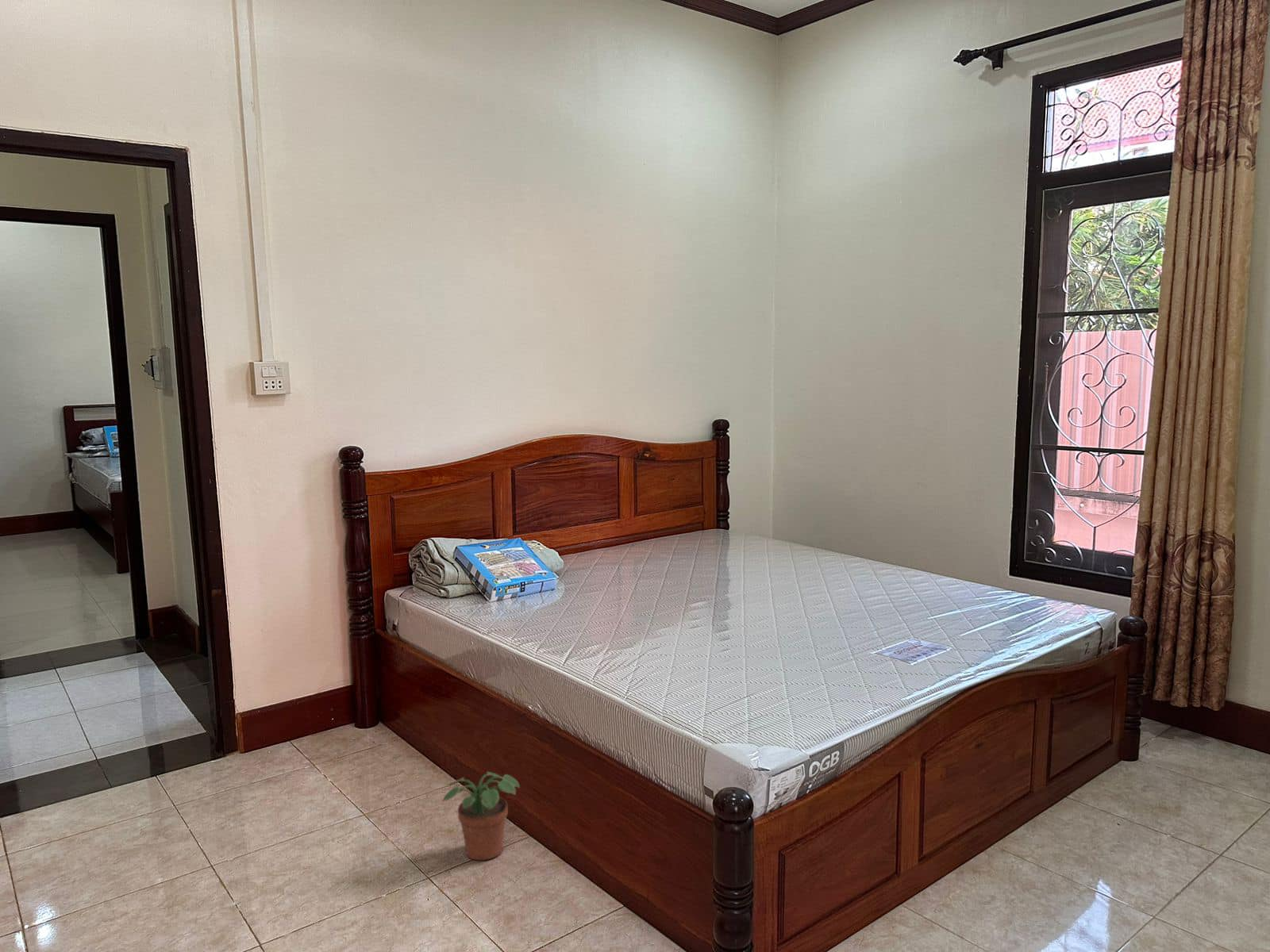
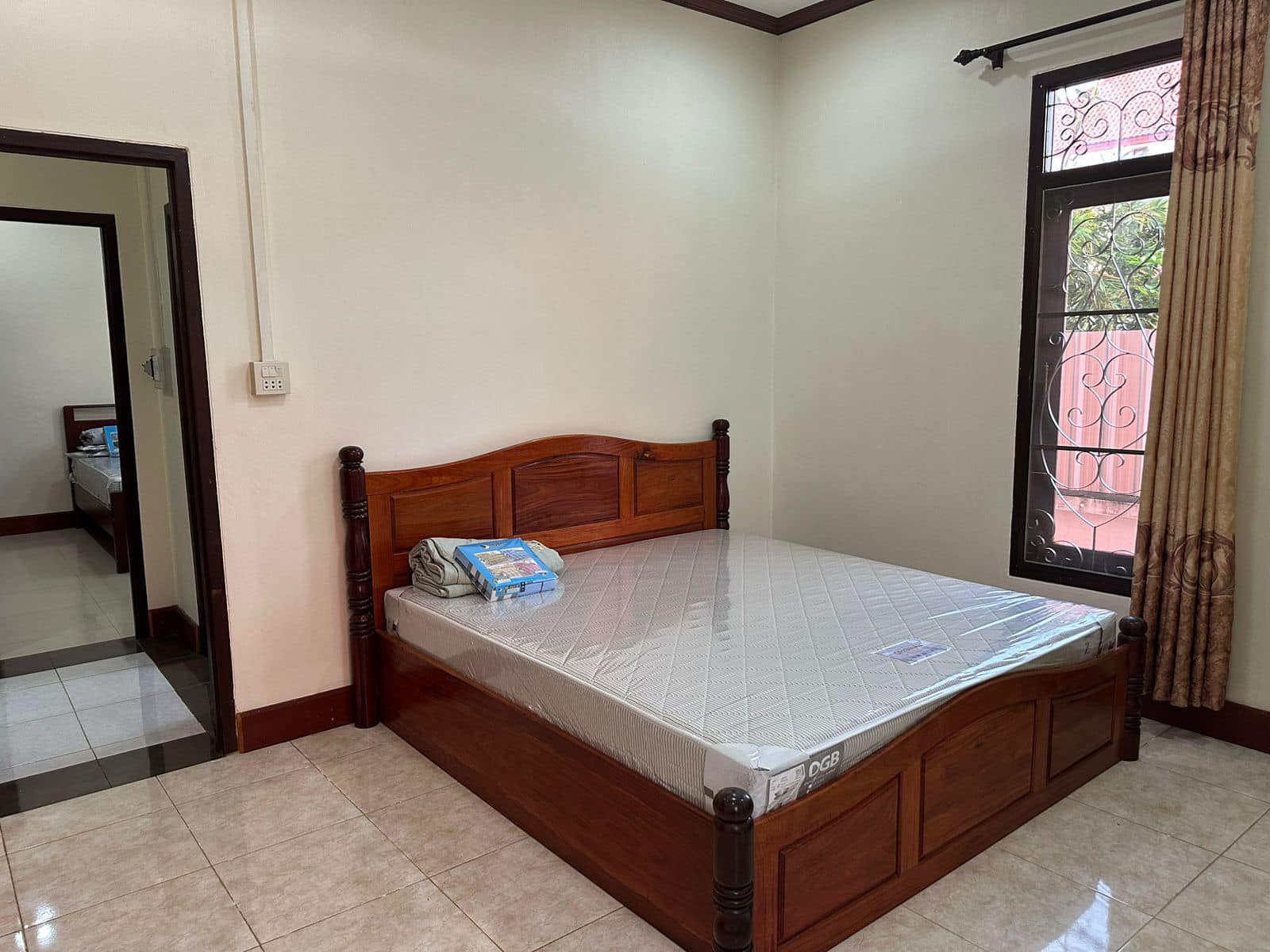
- potted plant [441,771,521,862]
